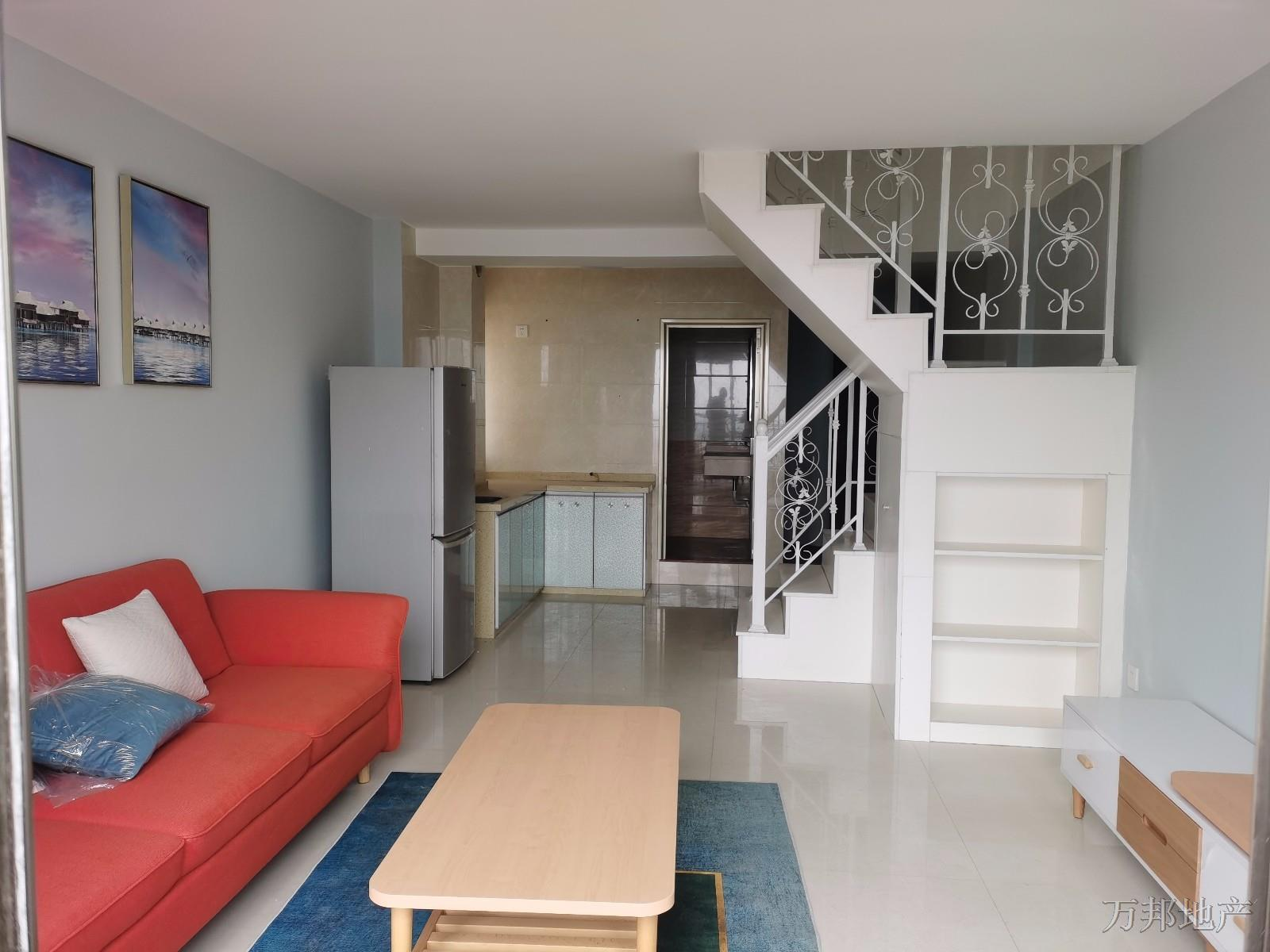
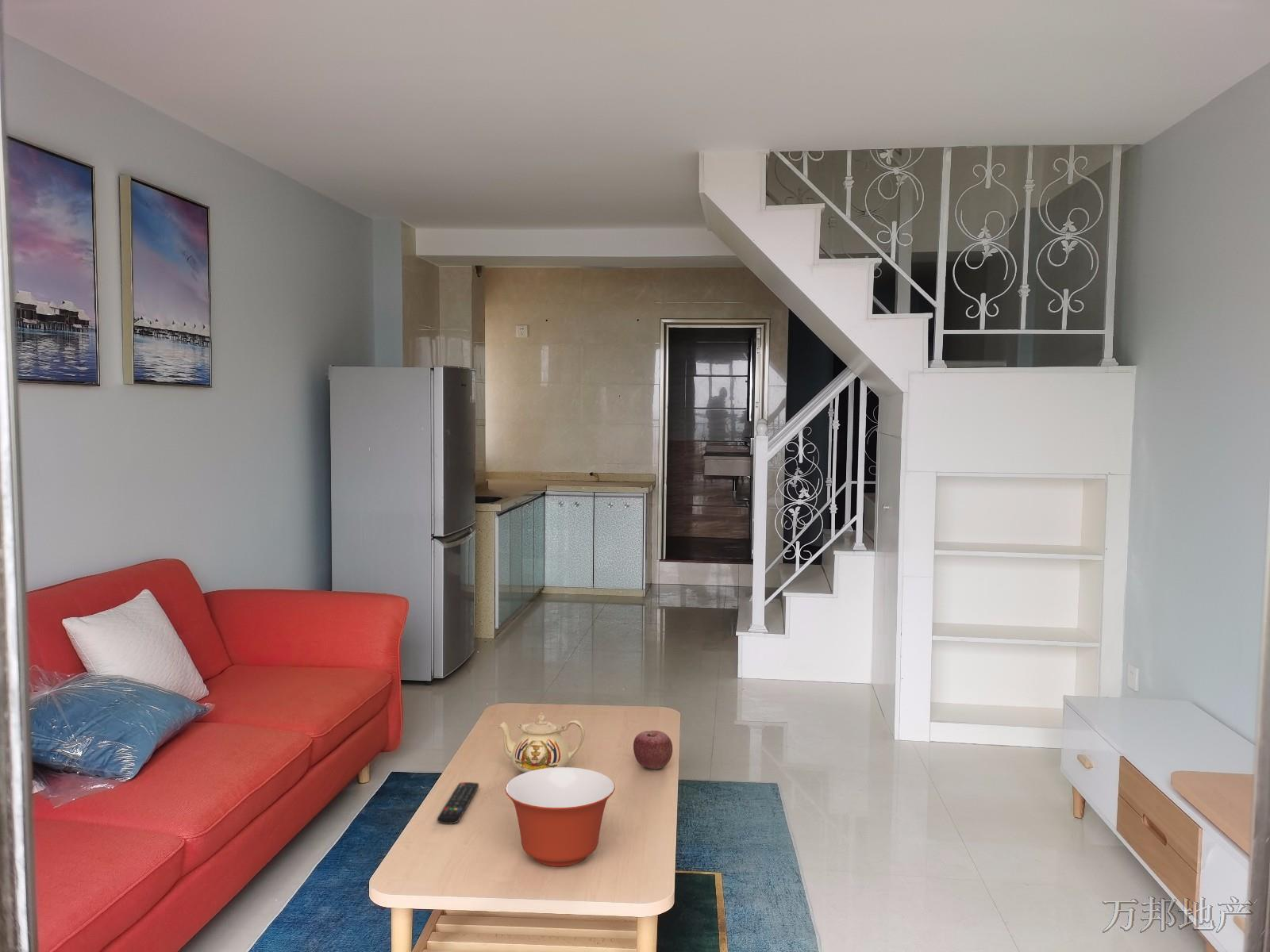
+ mixing bowl [504,766,616,867]
+ remote control [437,781,479,825]
+ teapot [498,712,586,774]
+ apple [633,730,673,770]
